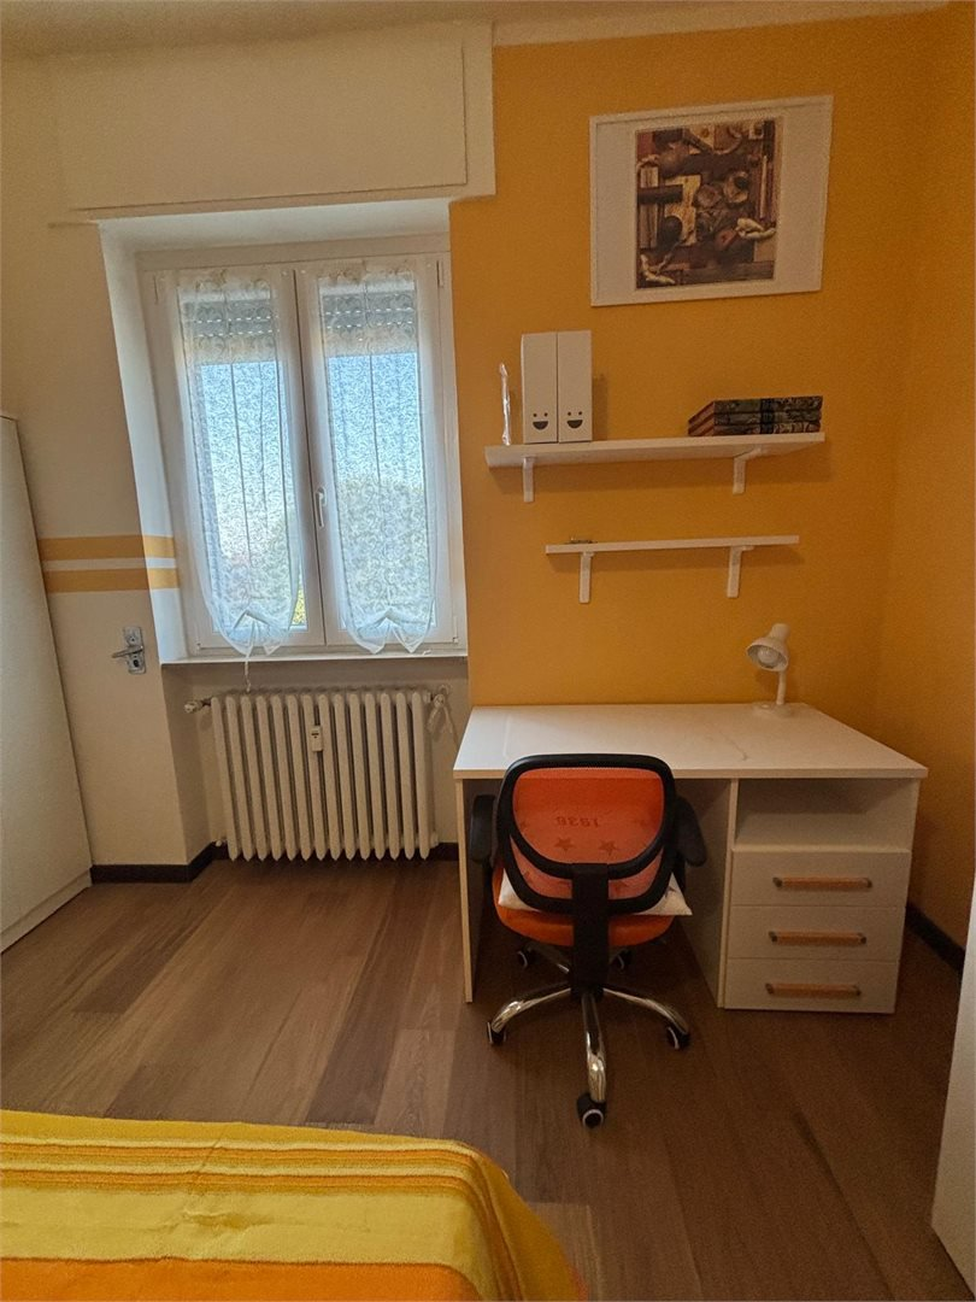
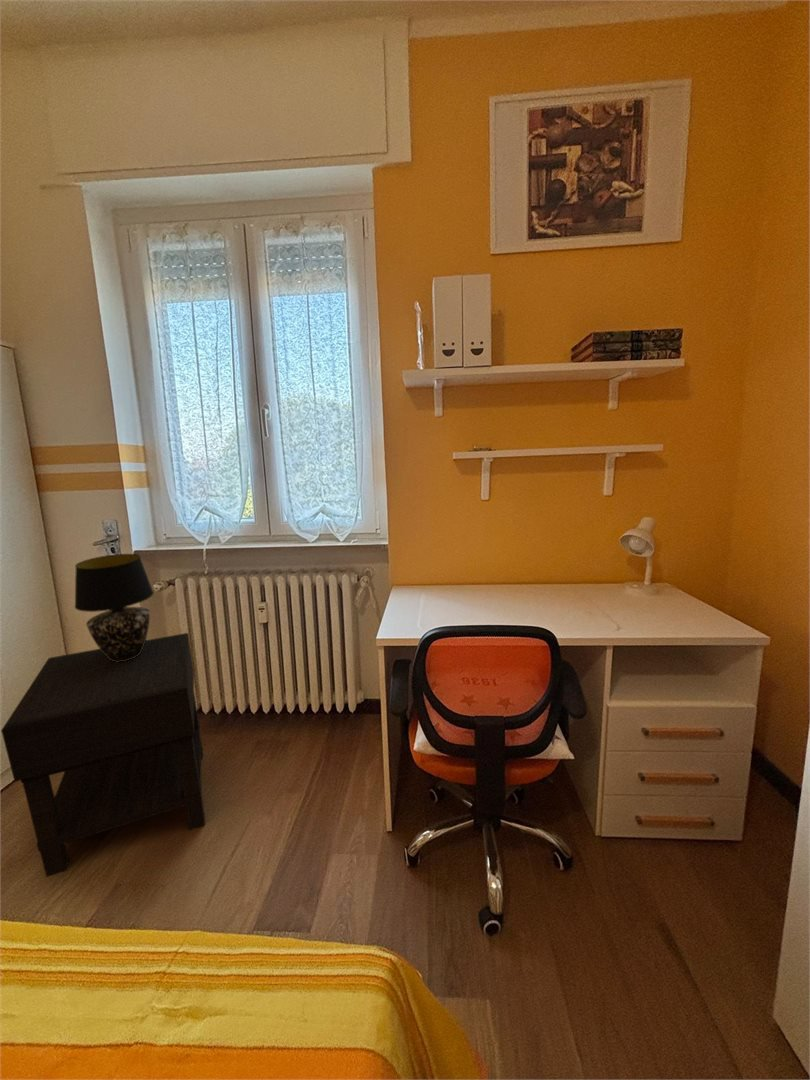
+ nightstand [0,632,206,878]
+ table lamp [74,553,155,662]
